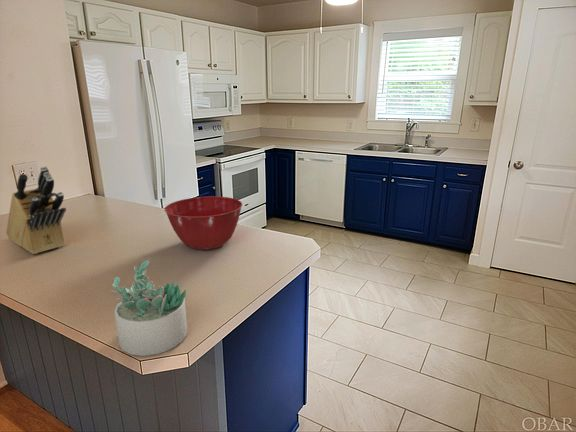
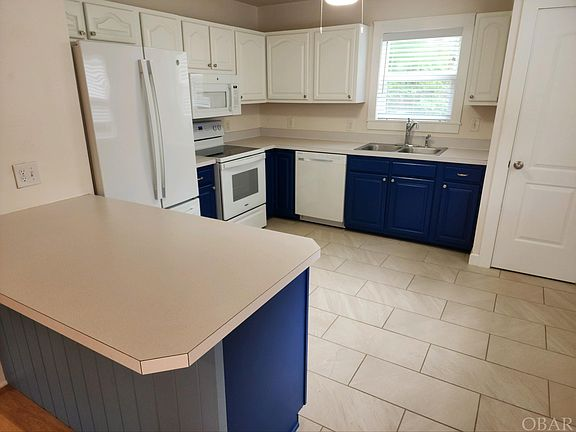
- knife block [5,165,67,255]
- mixing bowl [164,195,243,251]
- succulent plant [110,259,188,357]
